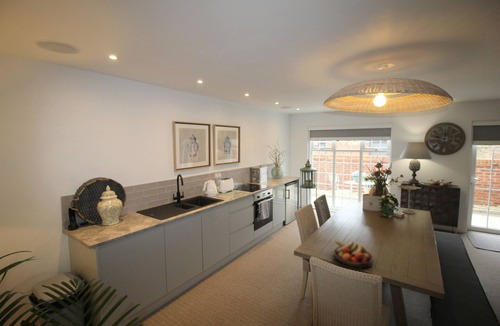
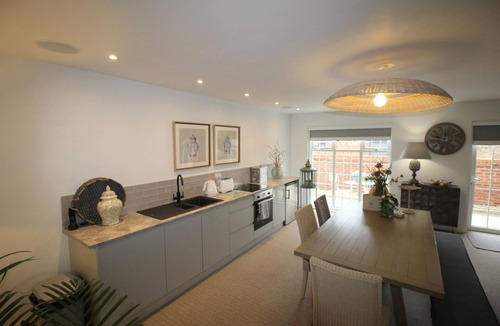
- fruit bowl [333,239,375,270]
